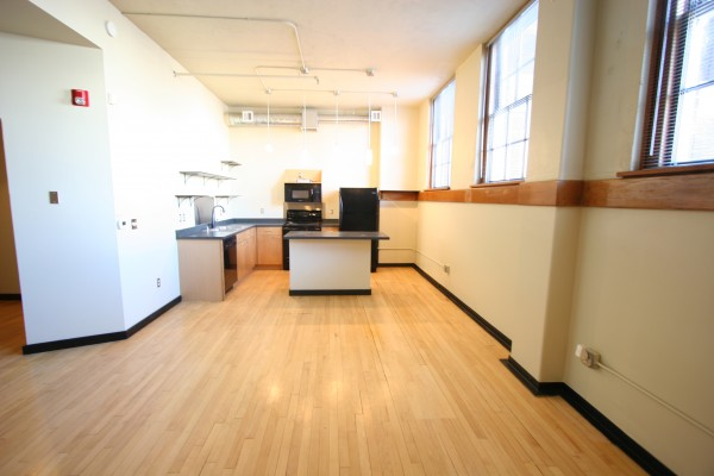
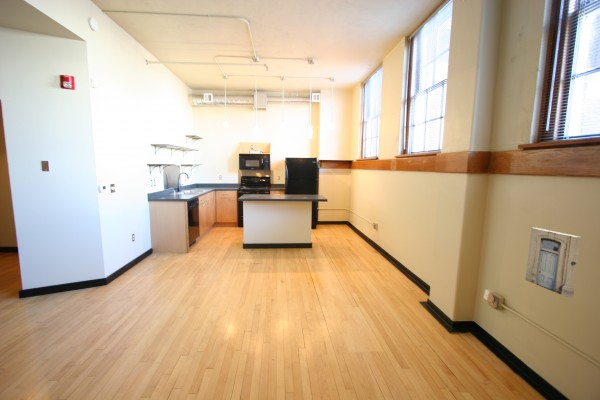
+ wall art [524,227,582,299]
